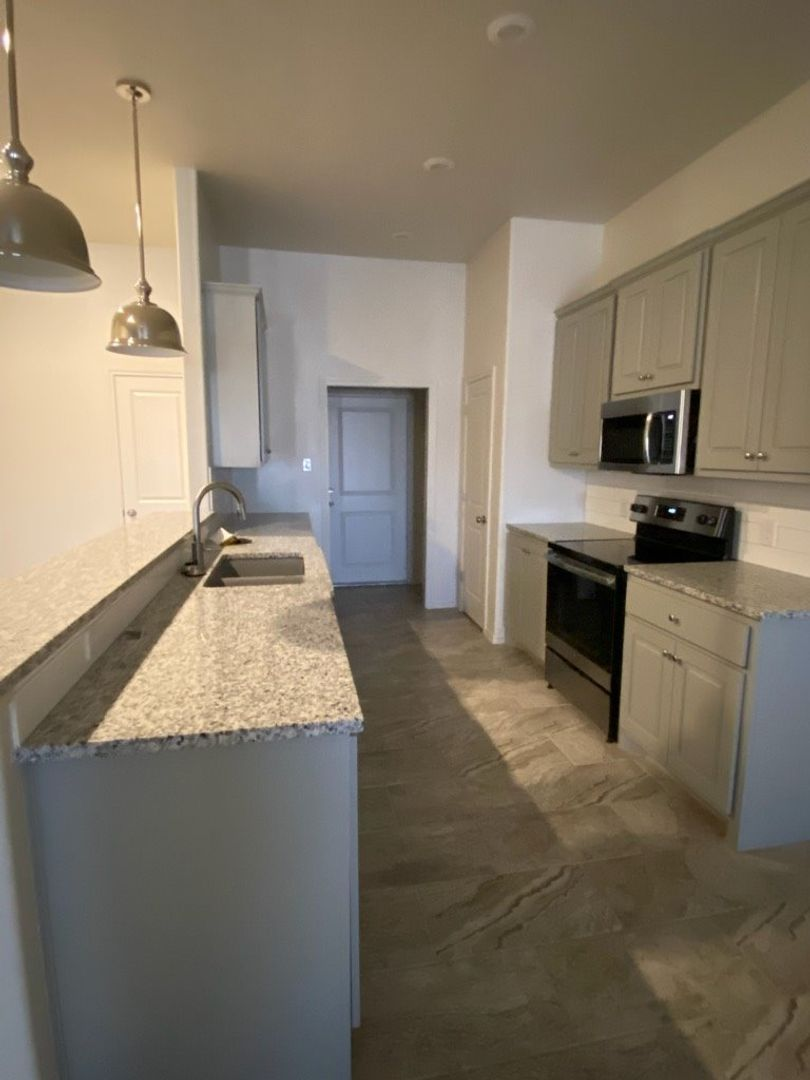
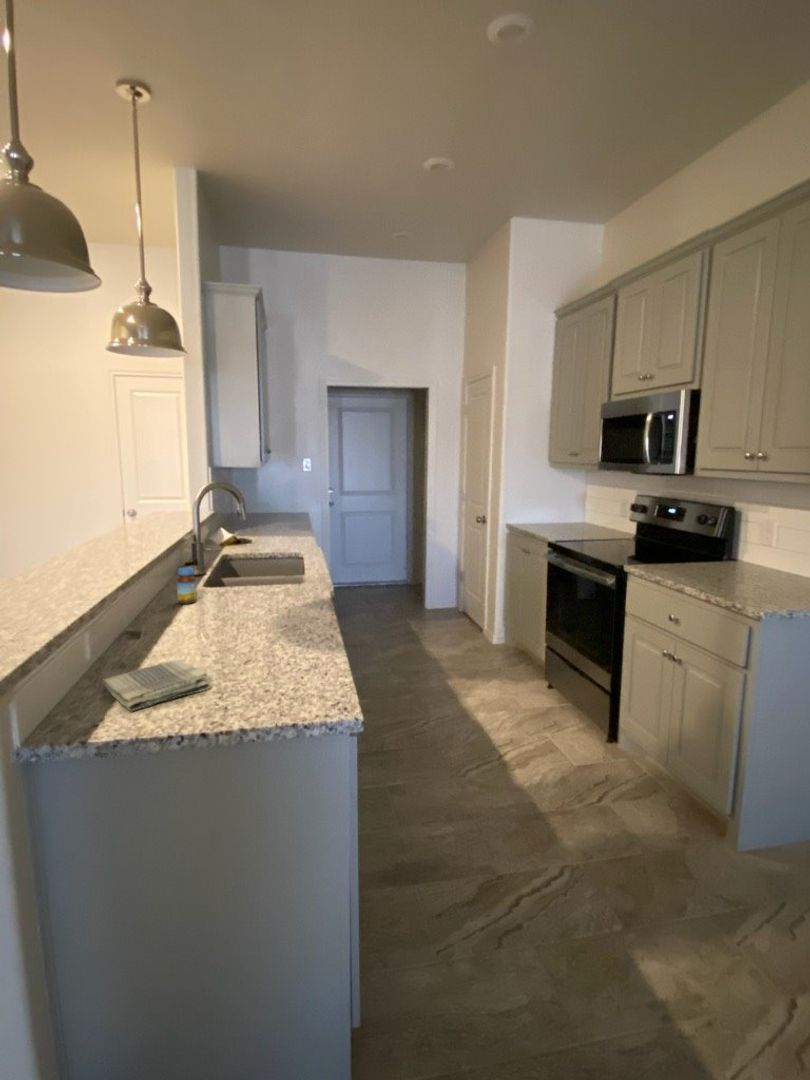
+ dish towel [102,659,211,713]
+ jar [176,566,198,605]
